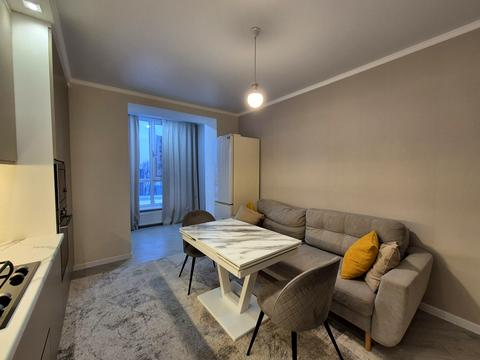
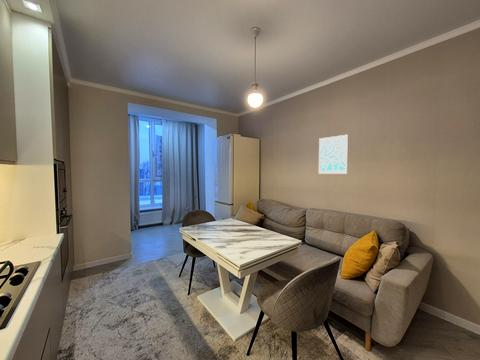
+ wall art [318,134,349,175]
